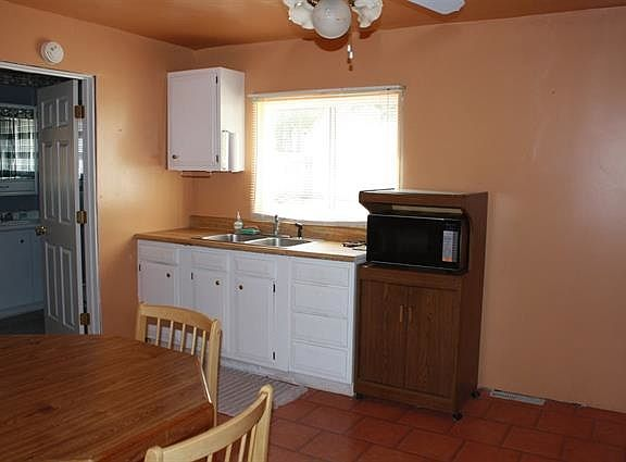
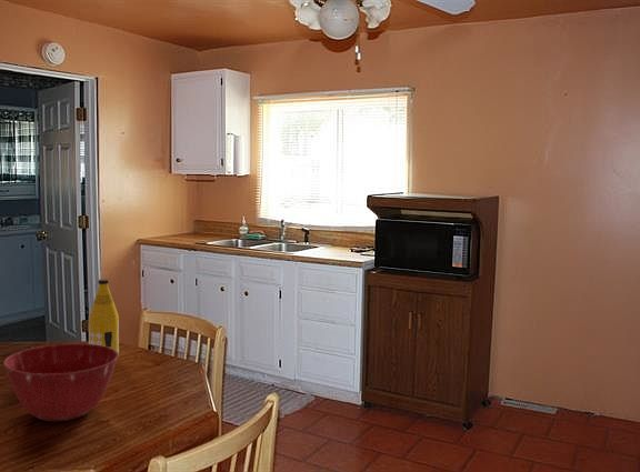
+ bottle [88,278,120,354]
+ mixing bowl [3,343,119,422]
